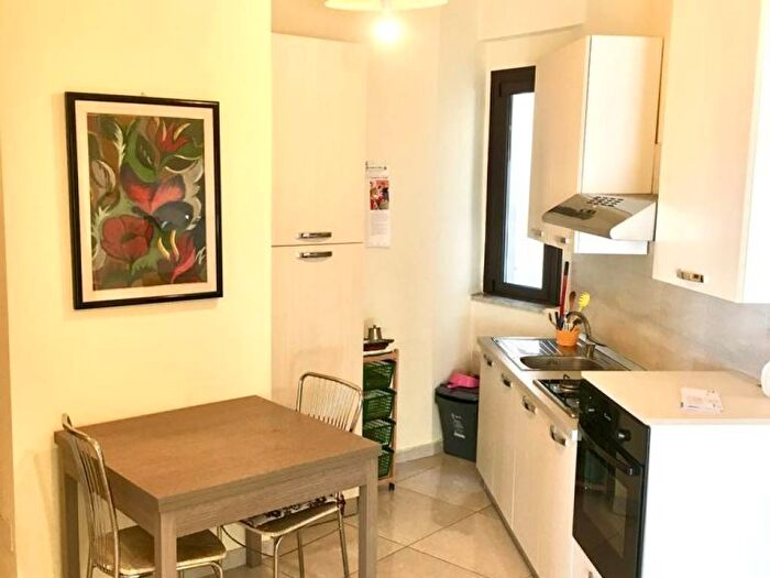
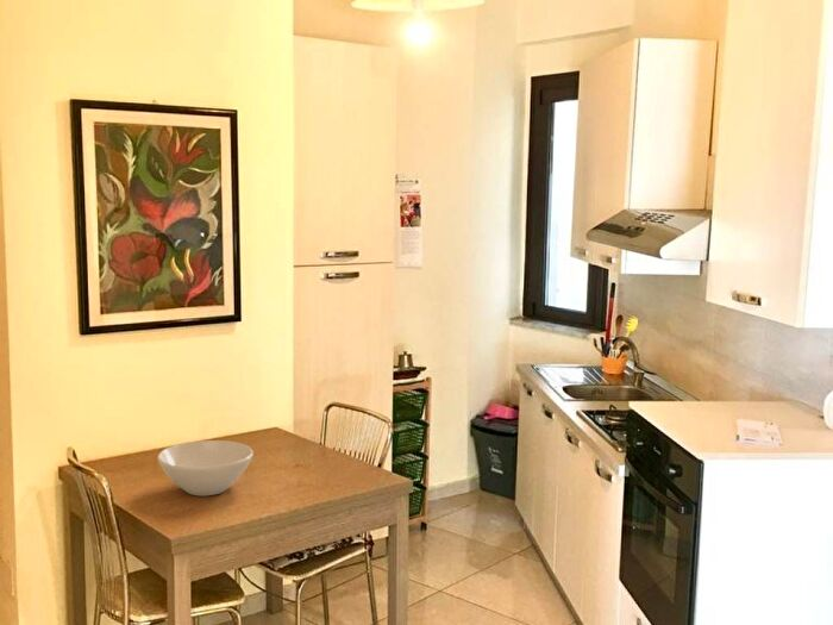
+ bowl [156,439,255,496]
